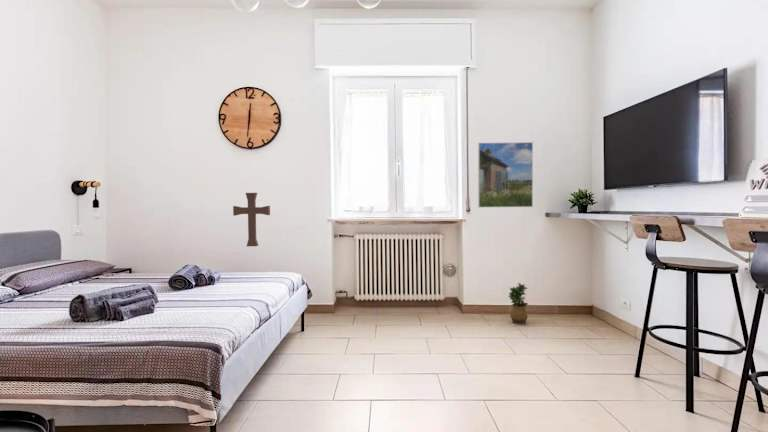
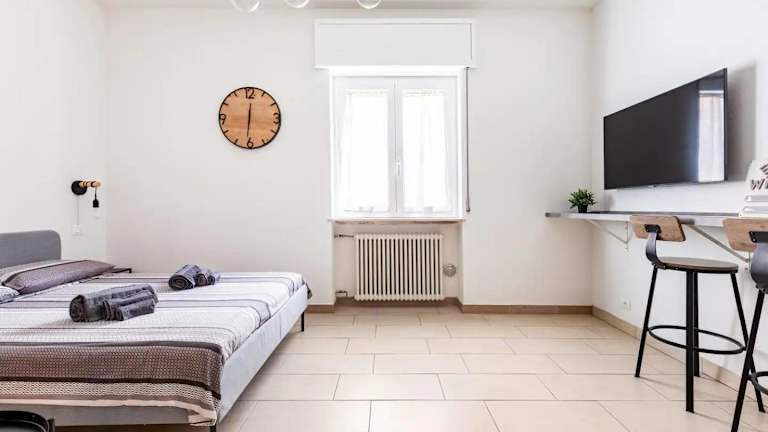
- decorative cross [232,192,271,247]
- potted plant [507,282,529,326]
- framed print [477,141,534,208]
